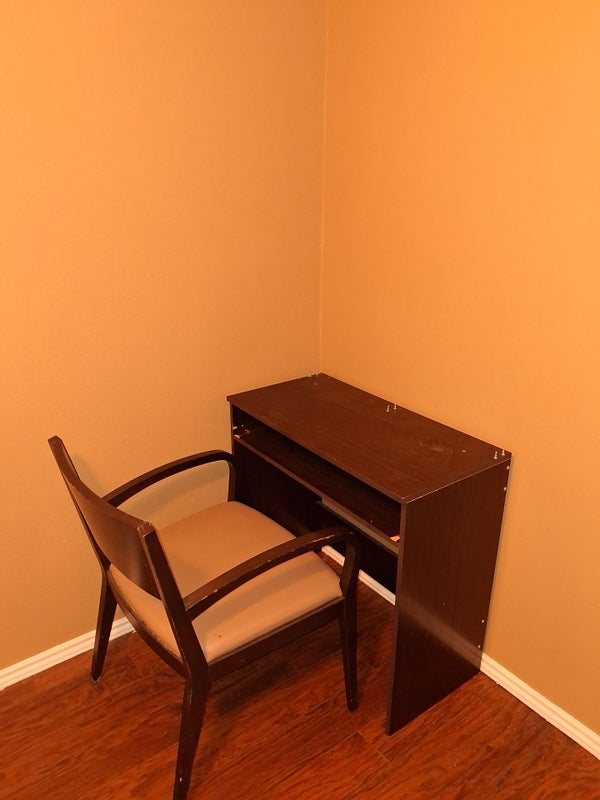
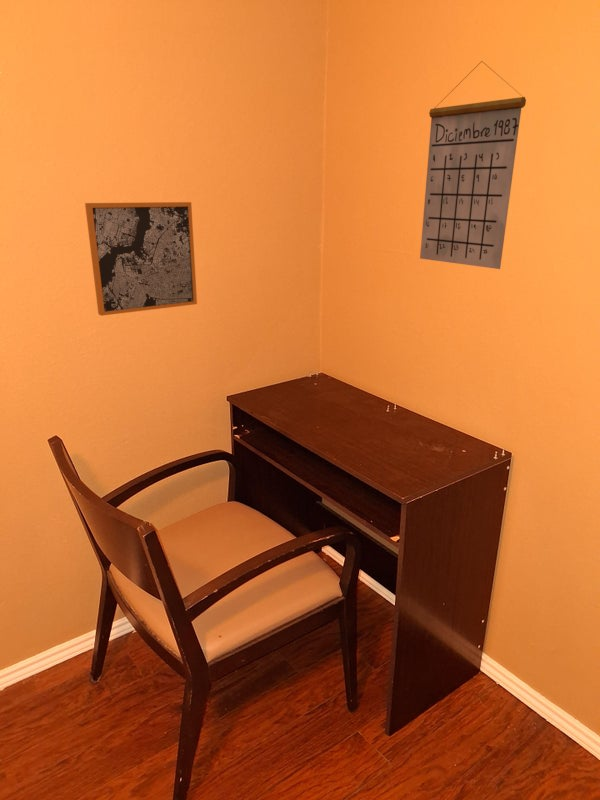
+ calendar [419,60,527,270]
+ wall art [84,201,198,317]
